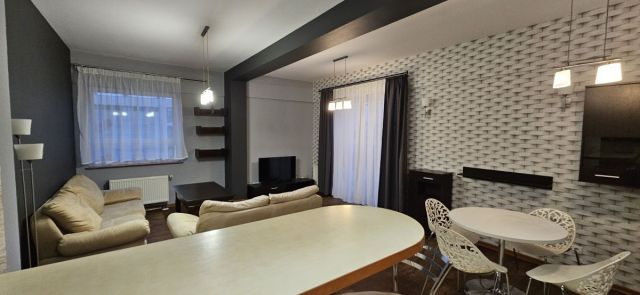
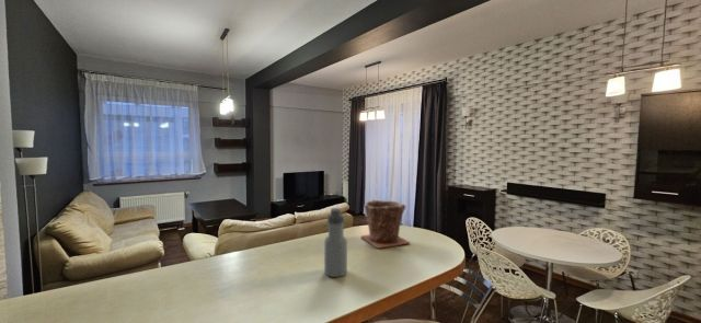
+ water bottle [323,207,348,278]
+ plant pot [360,198,411,250]
